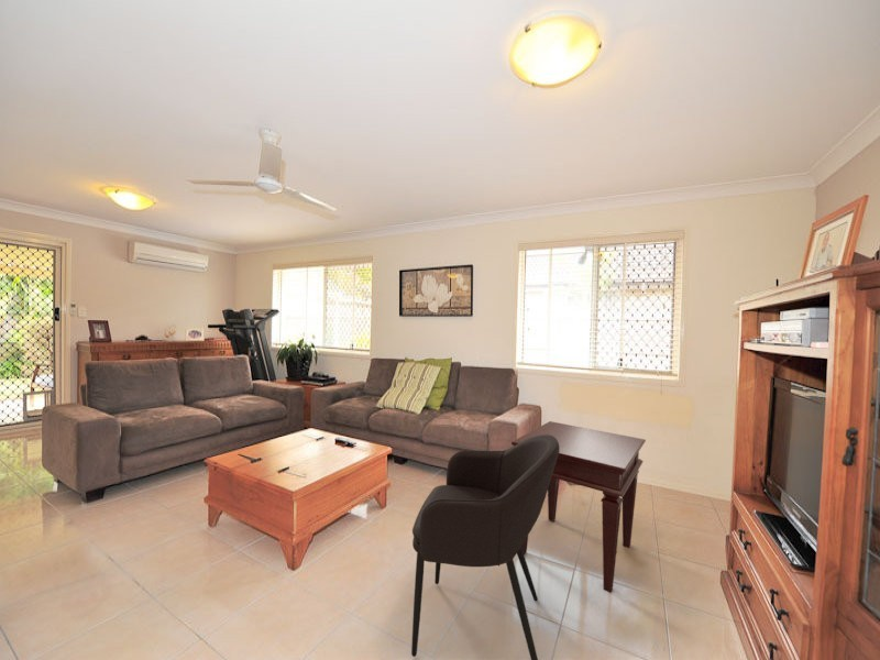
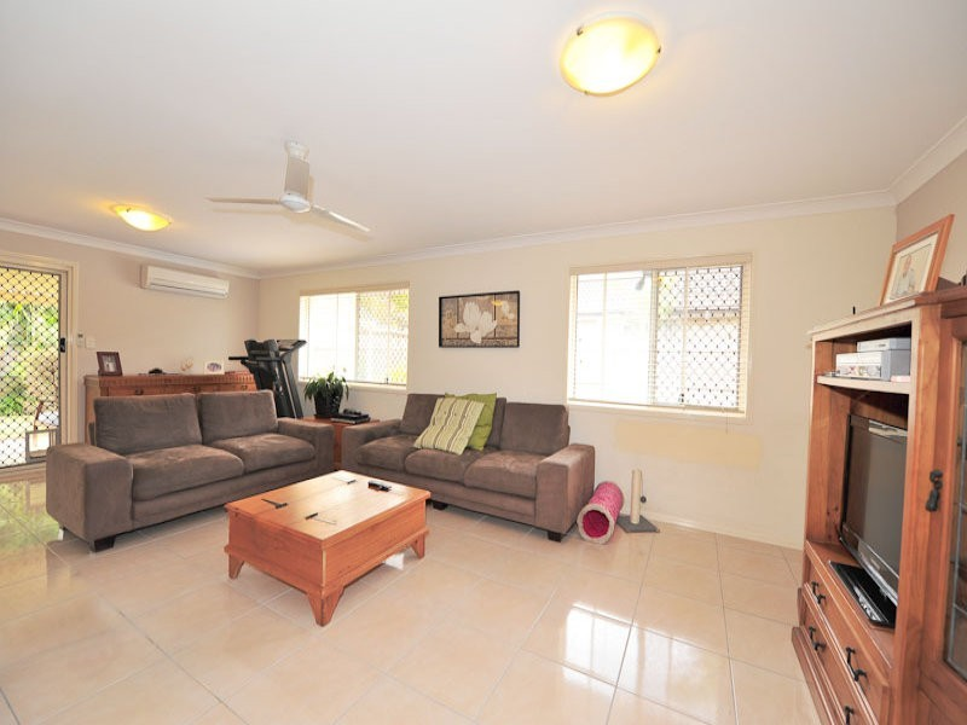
- side table [510,420,647,594]
- armchair [410,435,560,660]
